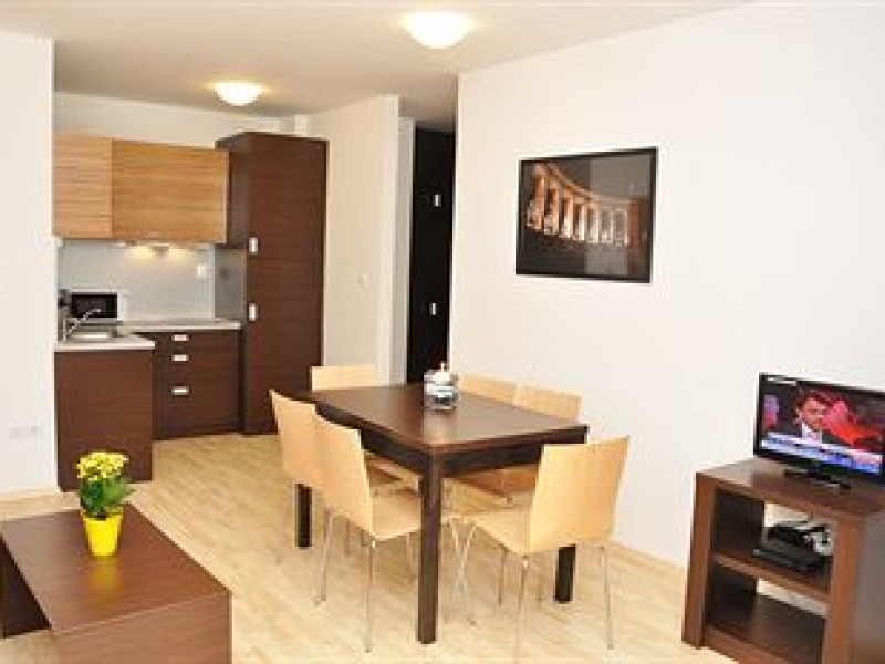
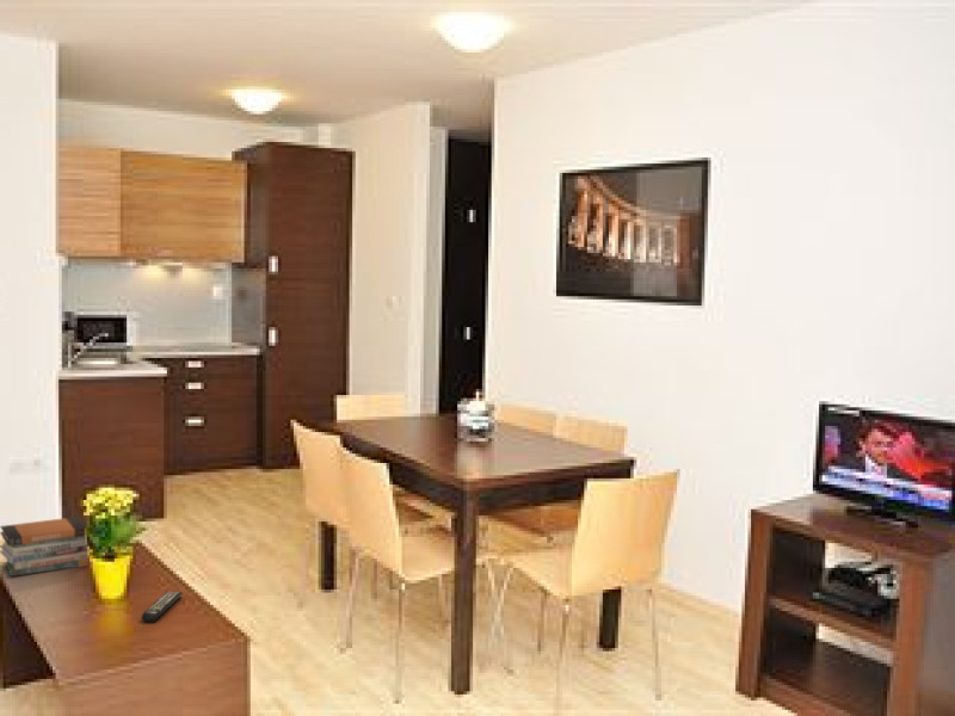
+ book stack [0,516,91,578]
+ remote control [141,591,184,623]
